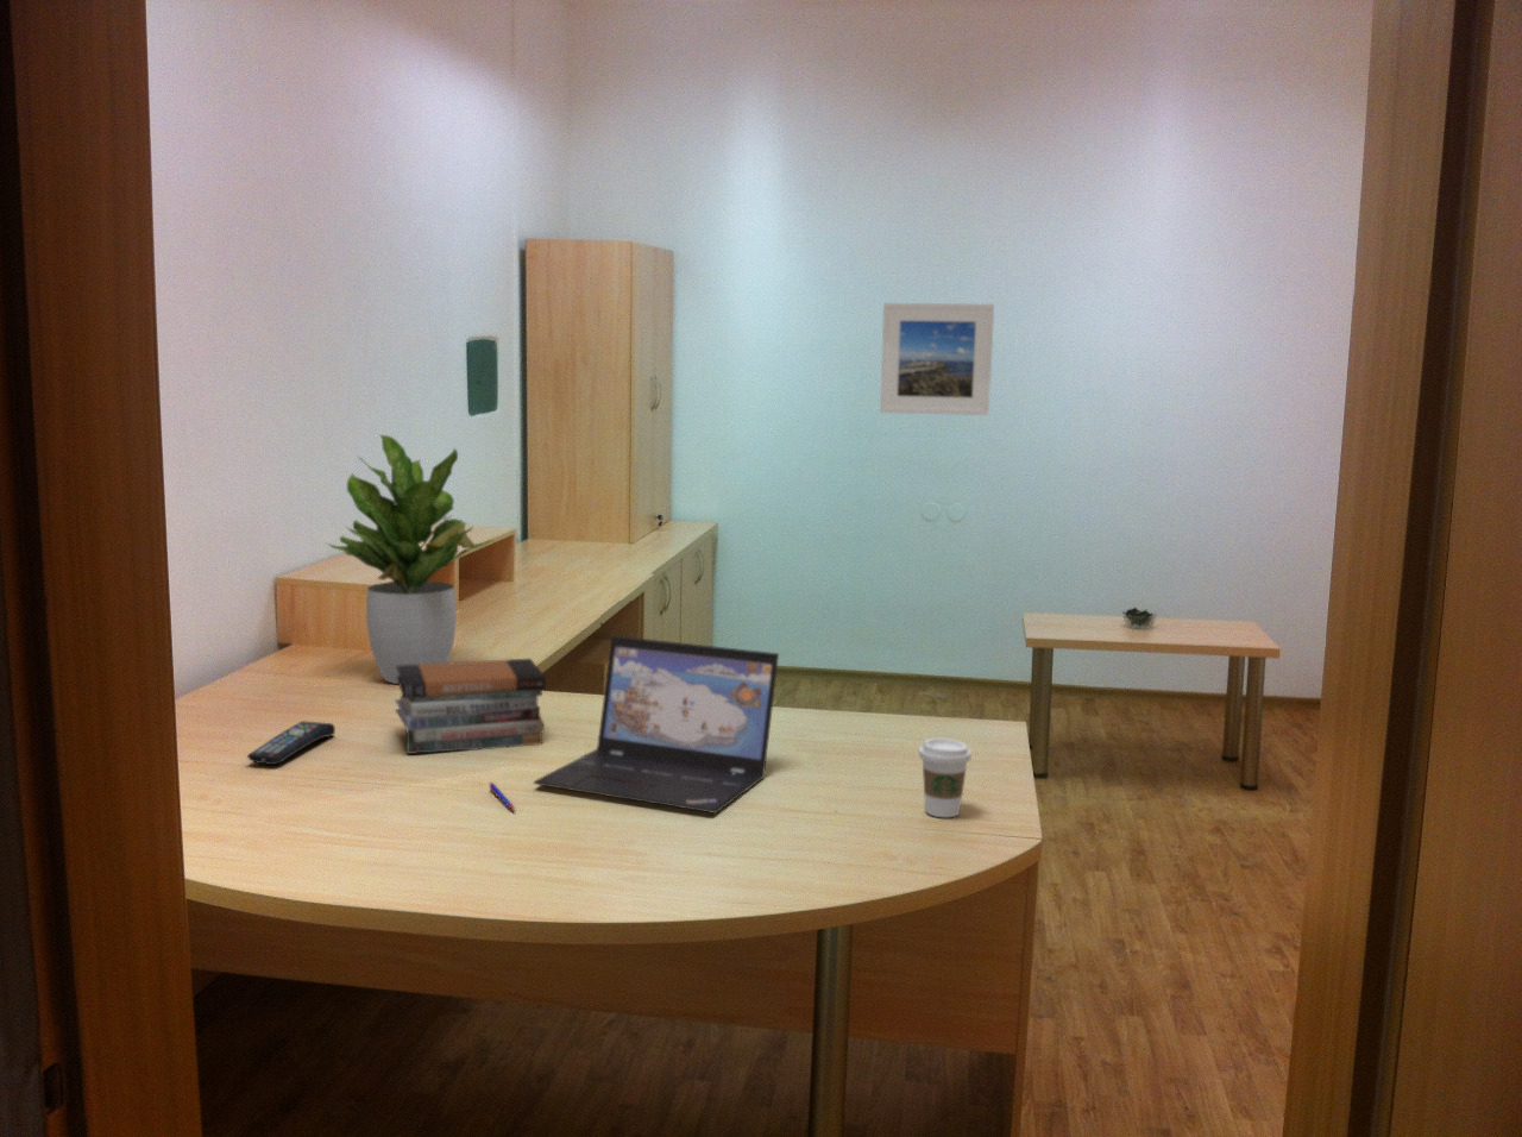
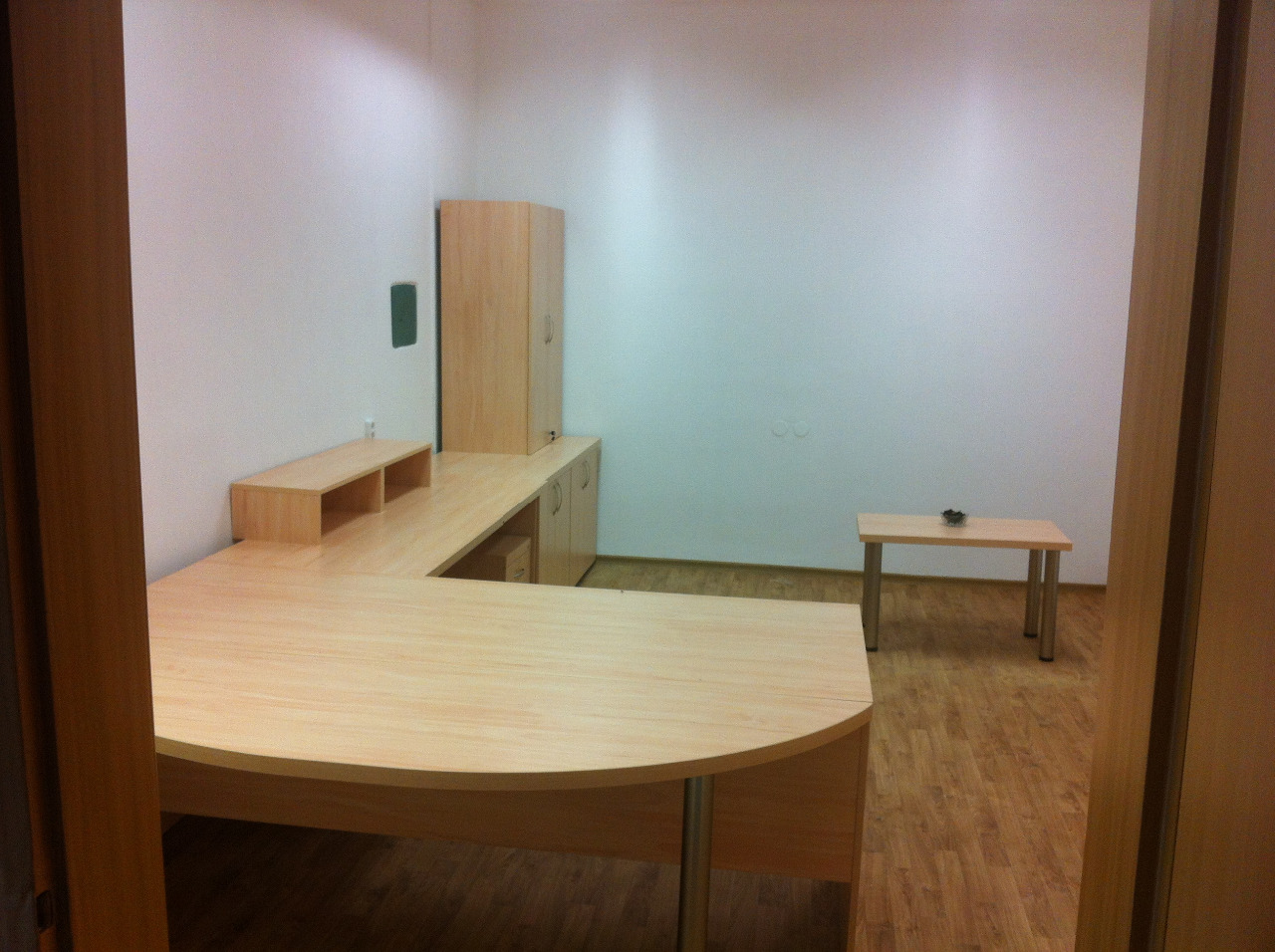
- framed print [879,302,996,417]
- remote control [246,719,337,766]
- potted plant [326,434,494,686]
- laptop [531,635,780,815]
- book stack [394,658,547,755]
- pen [487,781,516,812]
- coffee cup [918,737,973,818]
